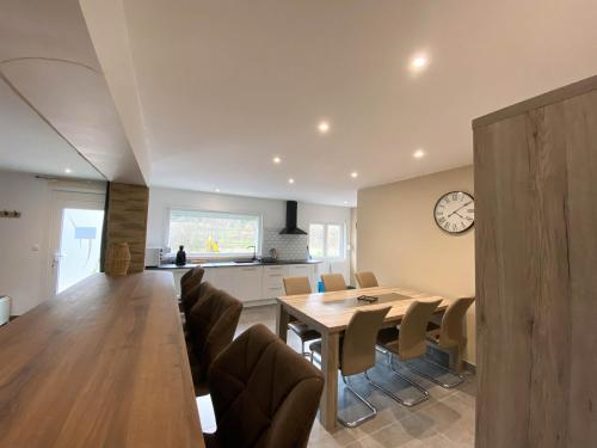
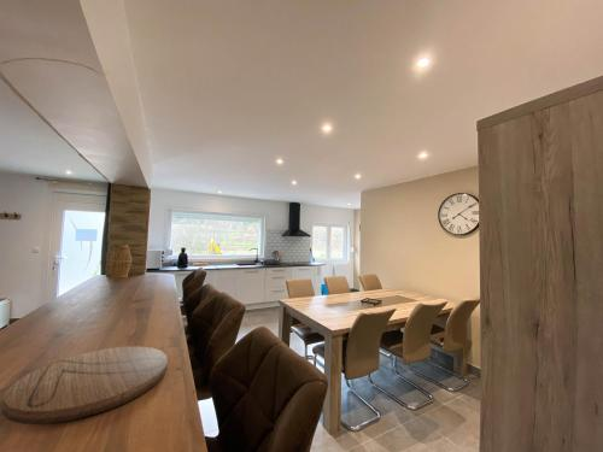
+ cutting board [1,346,169,425]
